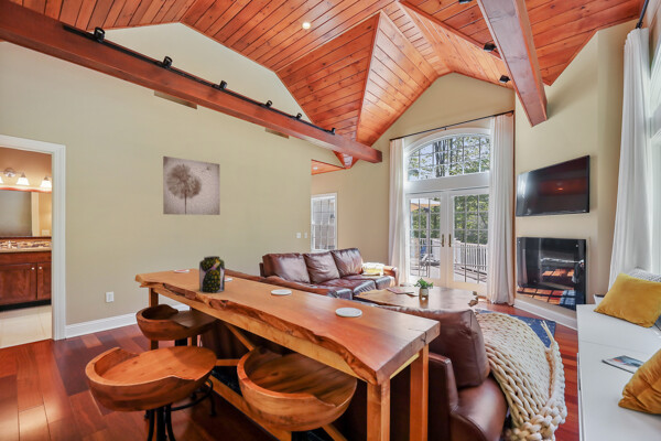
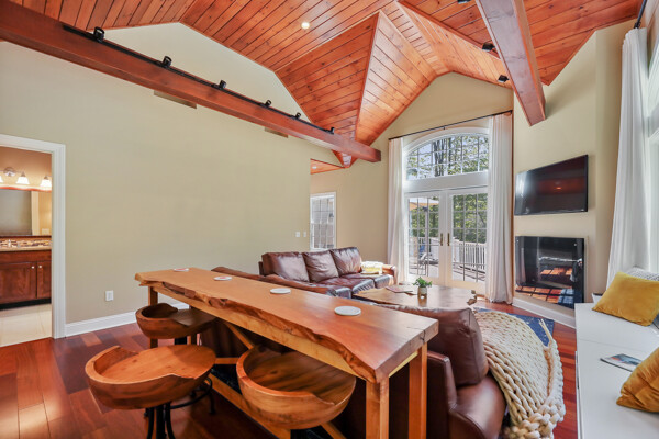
- wall art [162,155,221,216]
- jar [198,255,226,294]
